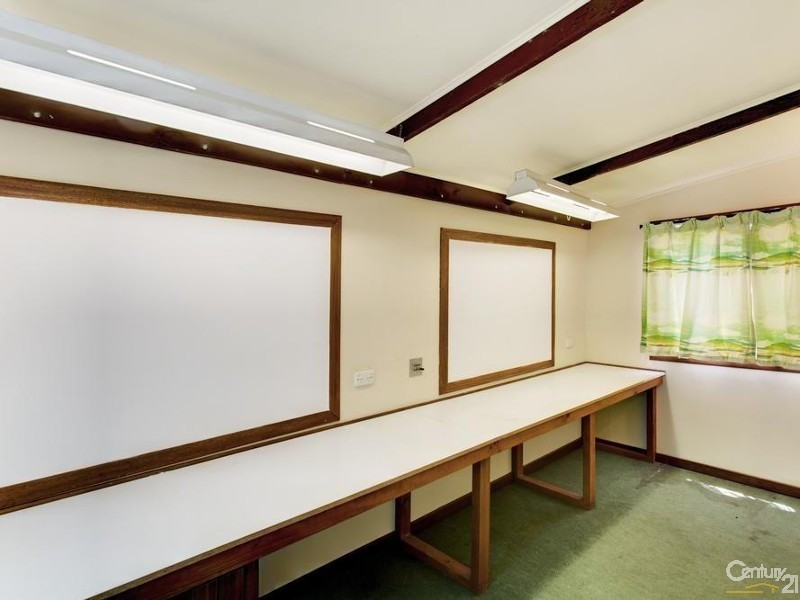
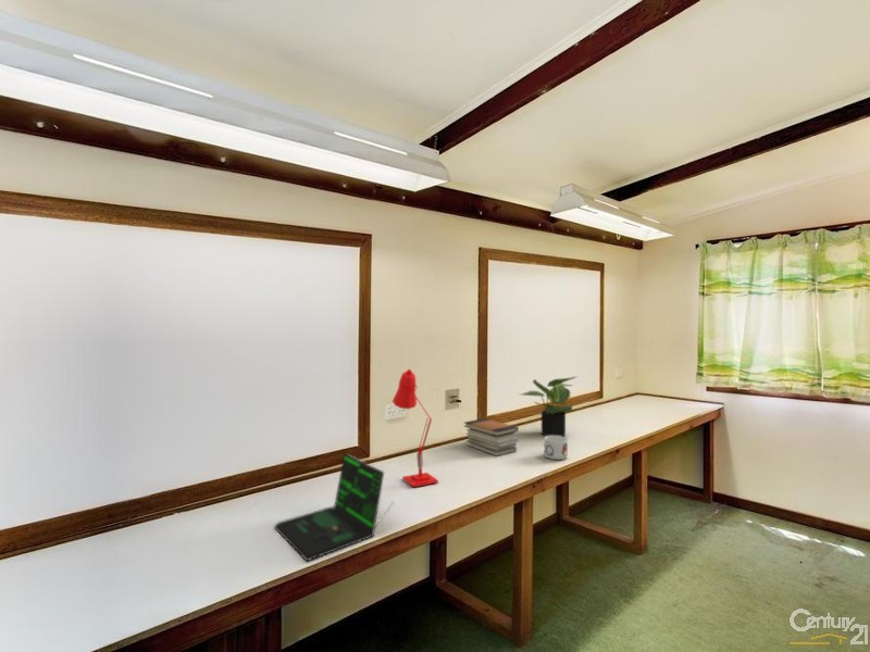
+ book stack [462,417,520,457]
+ mug [543,436,569,461]
+ laptop [273,452,395,562]
+ desk lamp [391,368,439,488]
+ potted plant [520,375,579,438]
